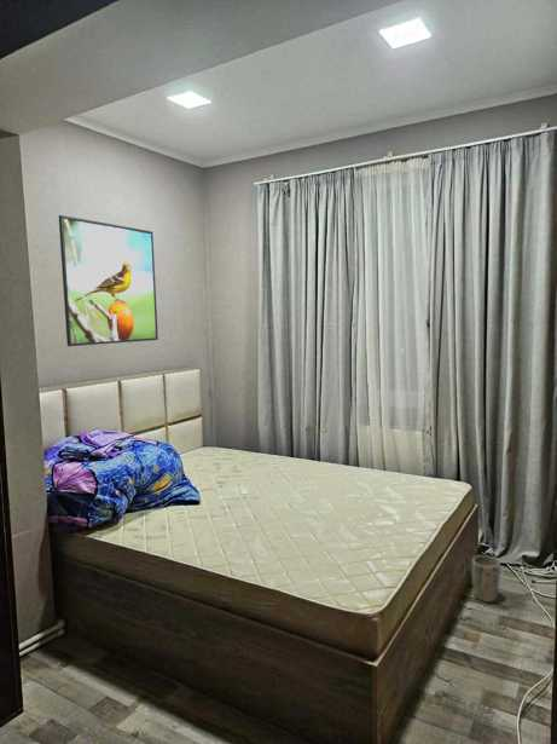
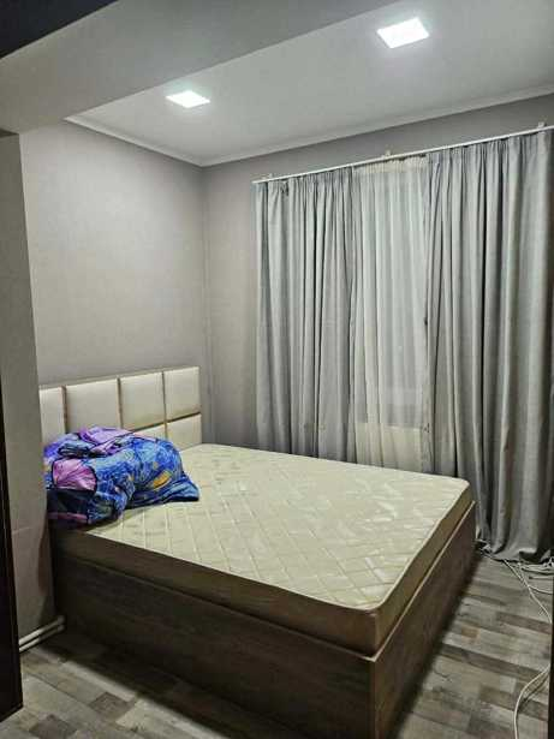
- plant pot [470,554,501,604]
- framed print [58,214,159,347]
